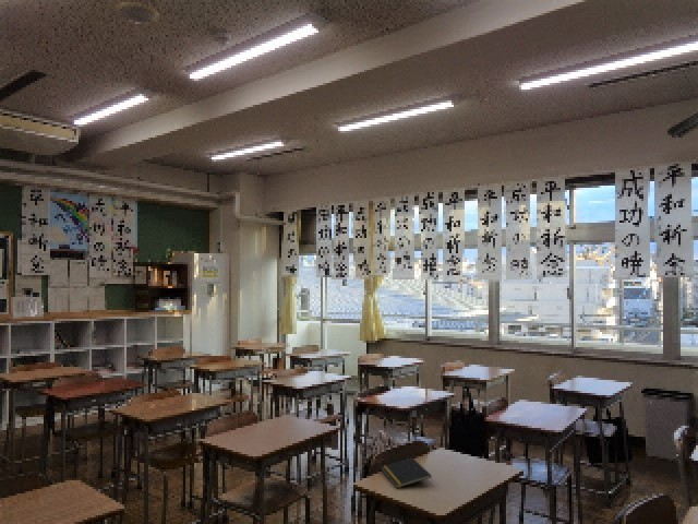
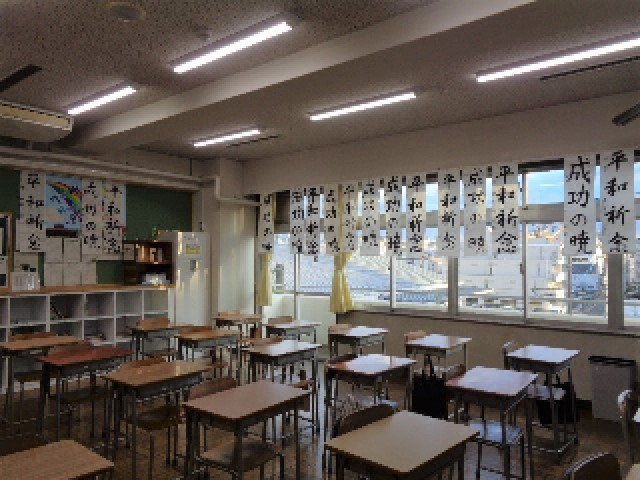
- notepad [381,456,433,489]
